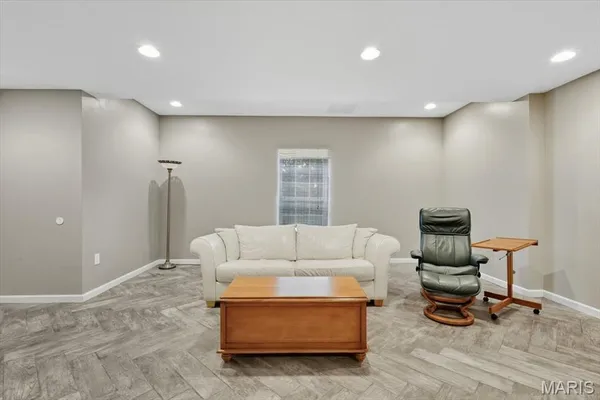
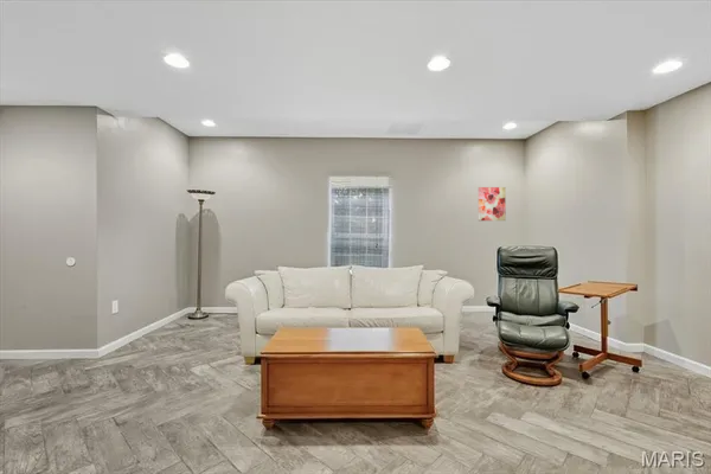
+ wall art [478,186,507,222]
